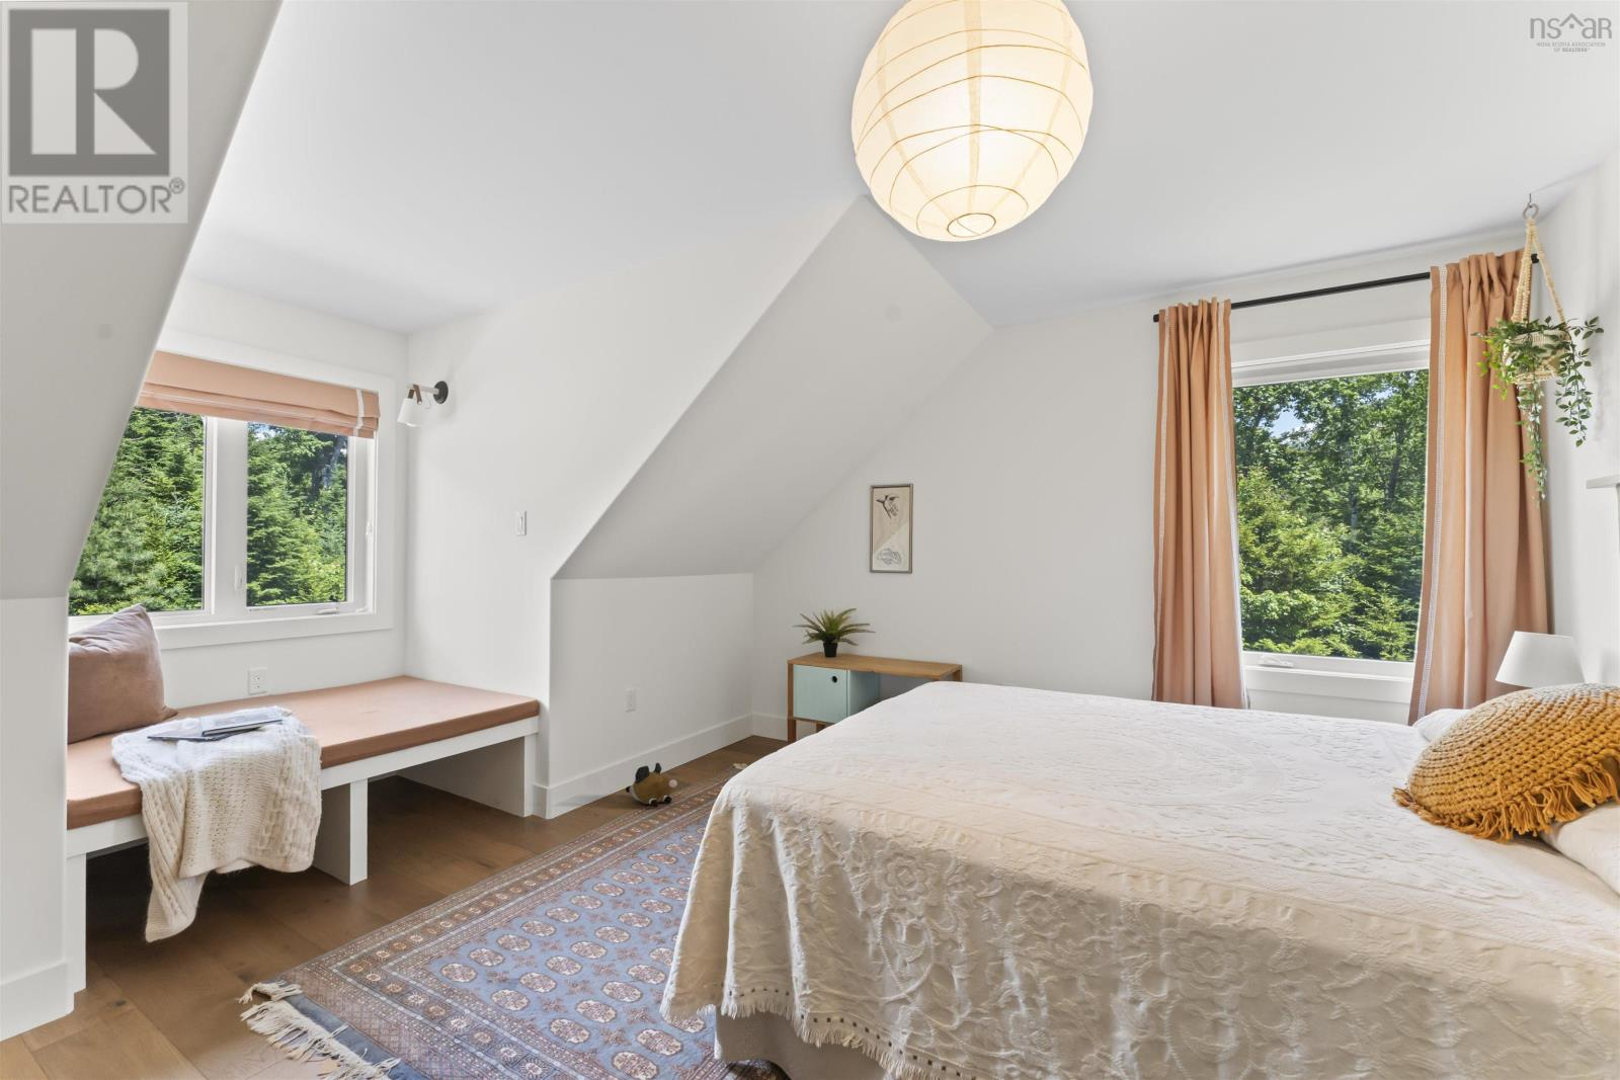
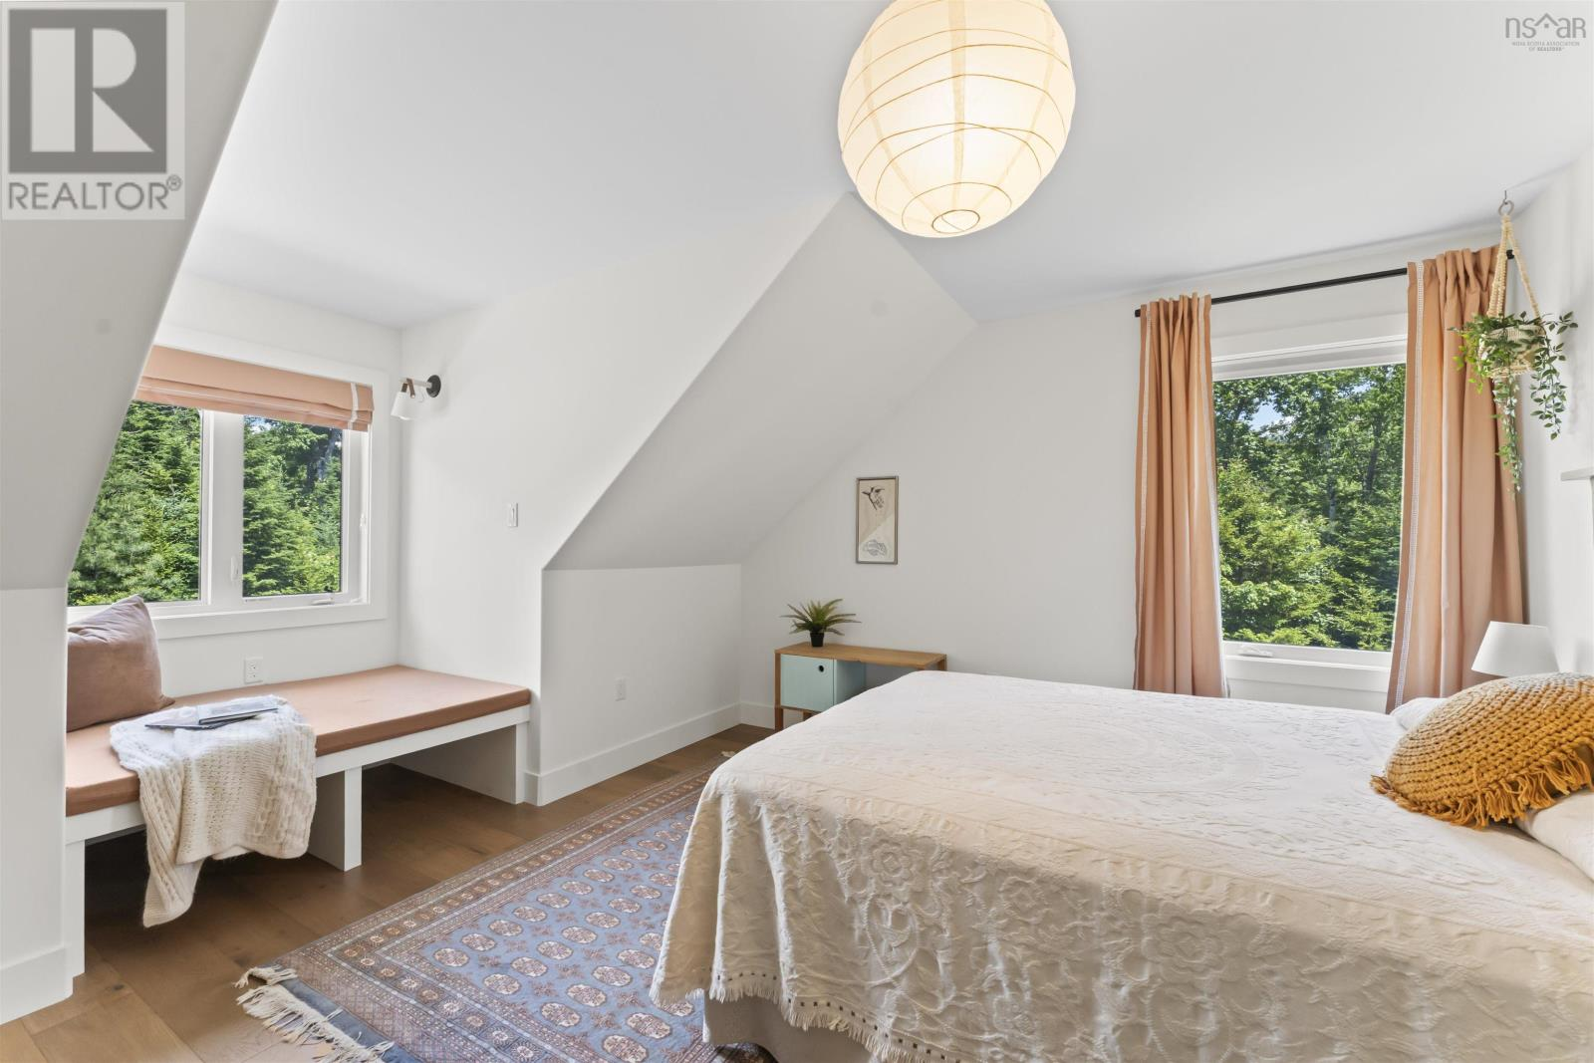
- plush toy [624,762,679,808]
